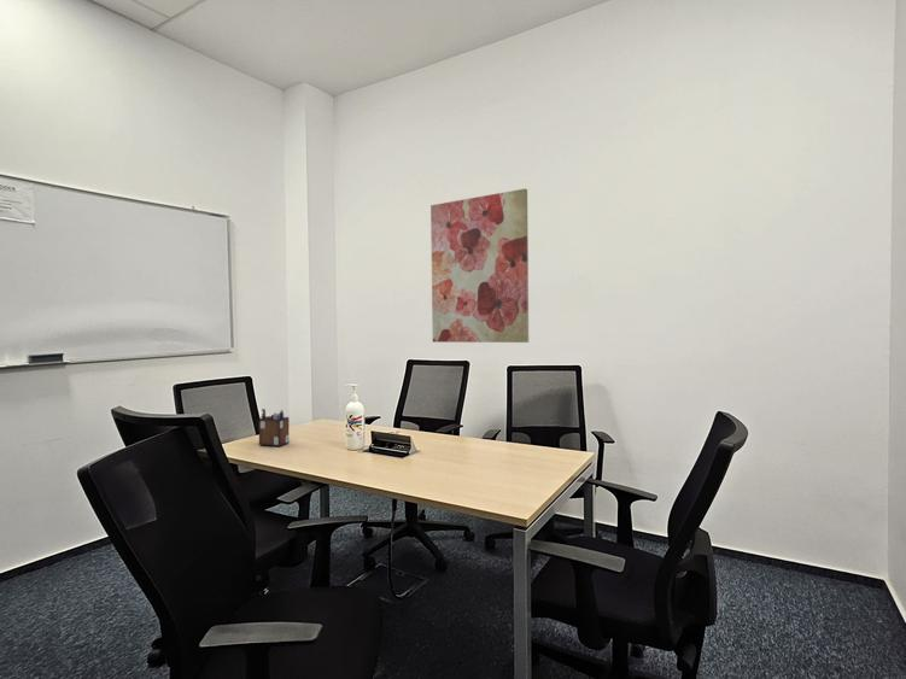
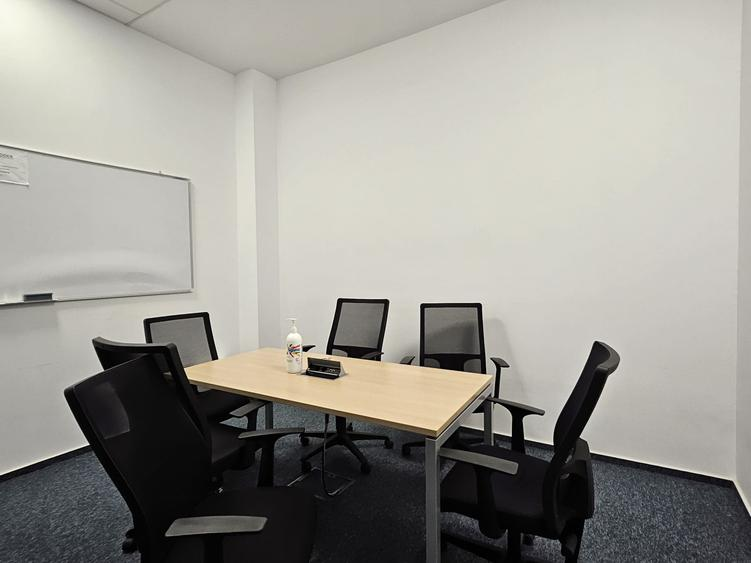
- desk organizer [258,408,290,447]
- wall art [429,187,530,344]
